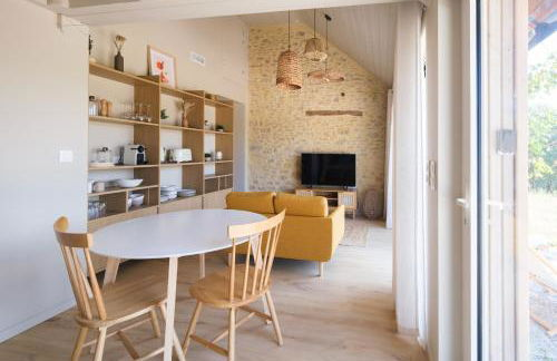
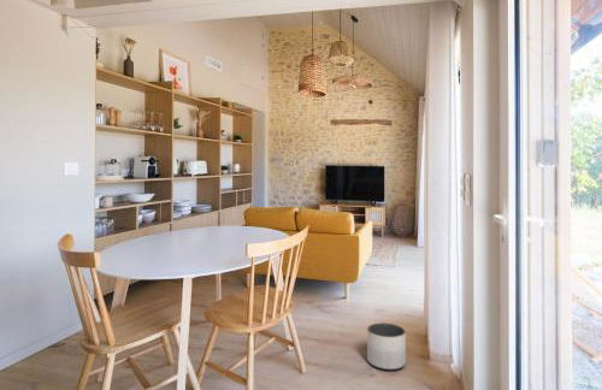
+ planter [366,321,407,371]
